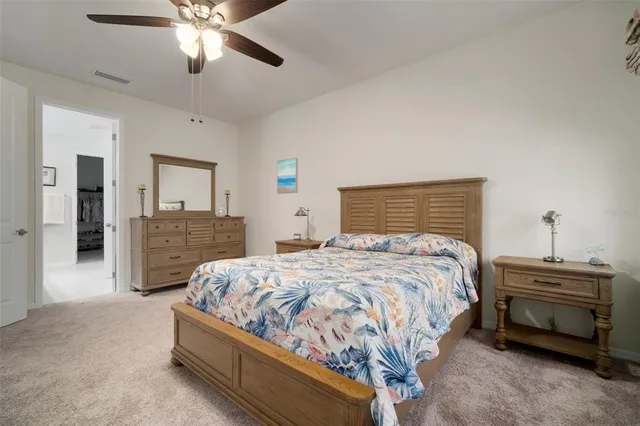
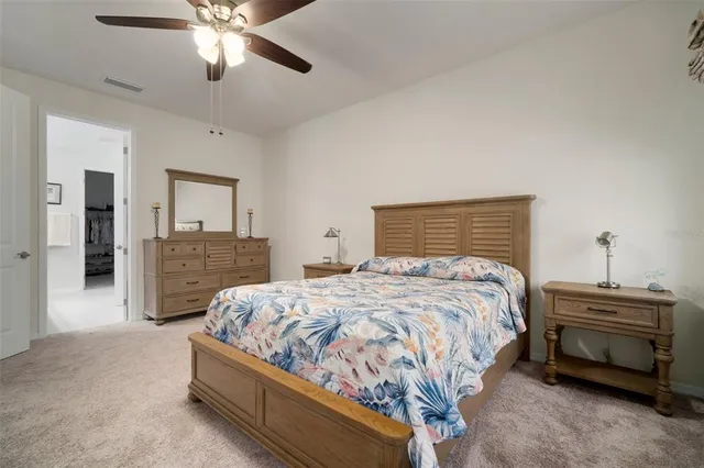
- wall art [276,157,299,195]
